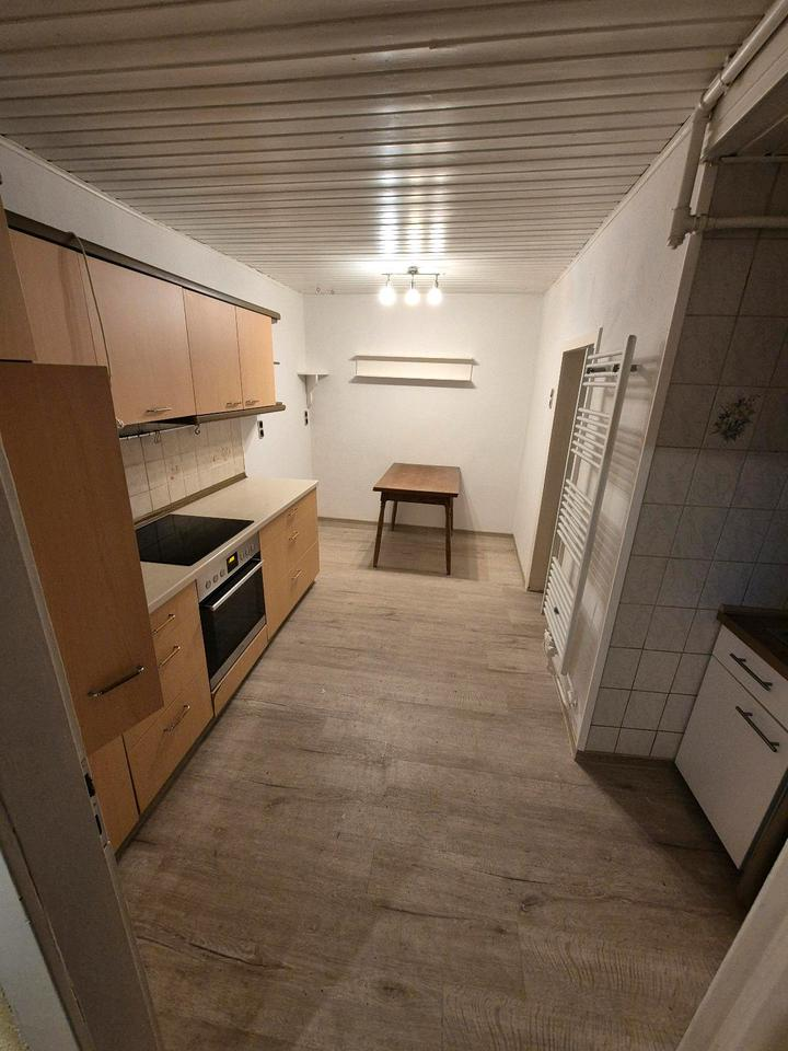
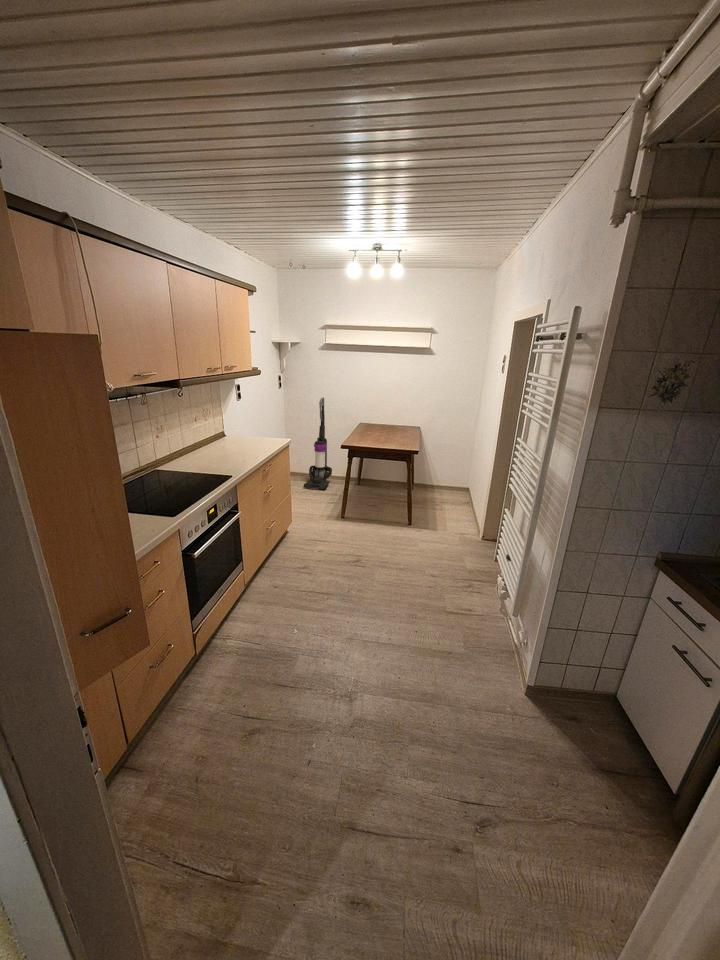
+ vacuum cleaner [303,397,333,491]
